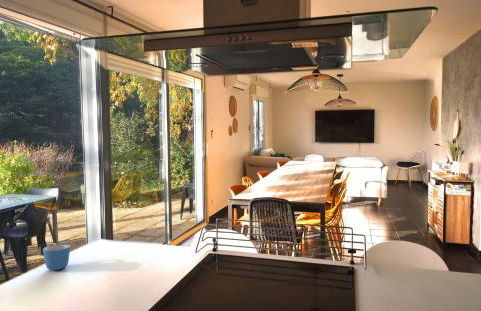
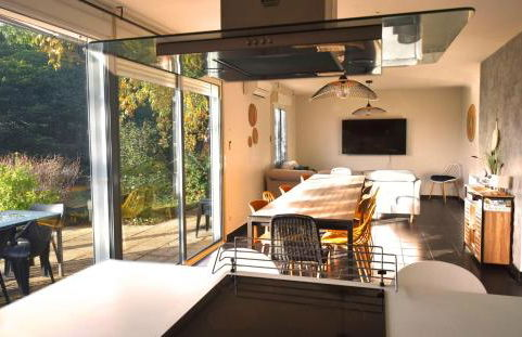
- mug [42,243,71,271]
